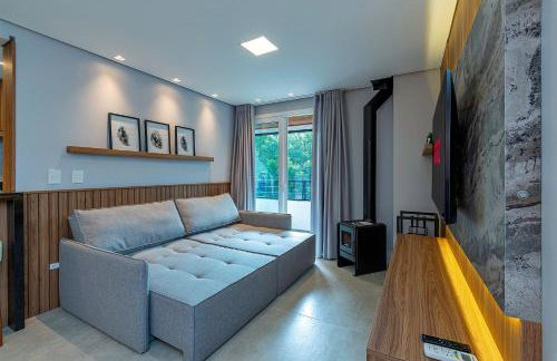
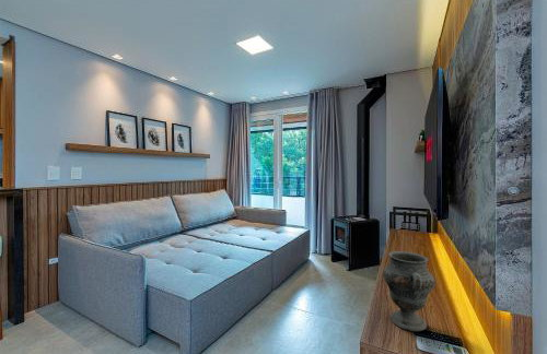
+ decorative vase [382,250,437,332]
